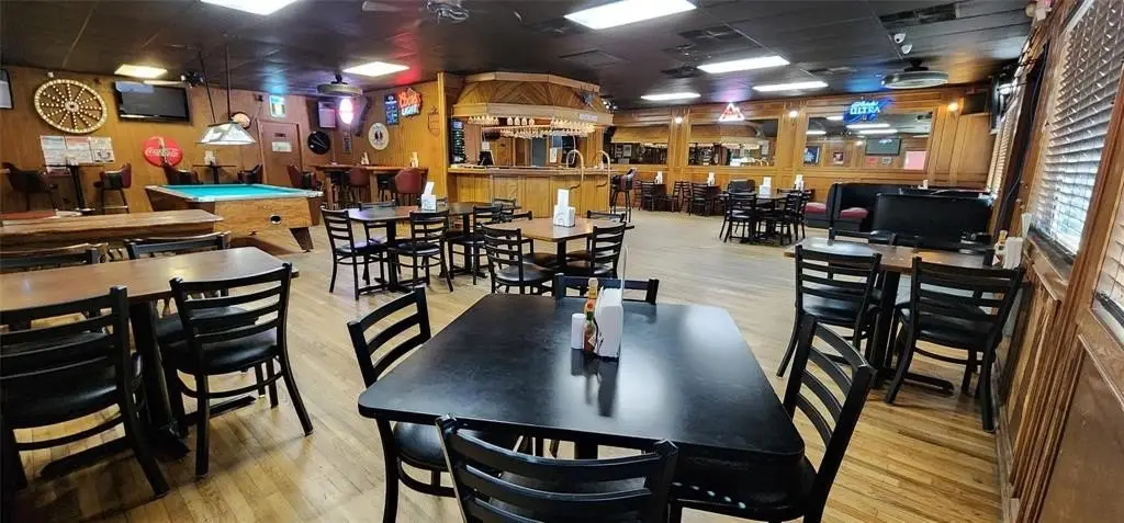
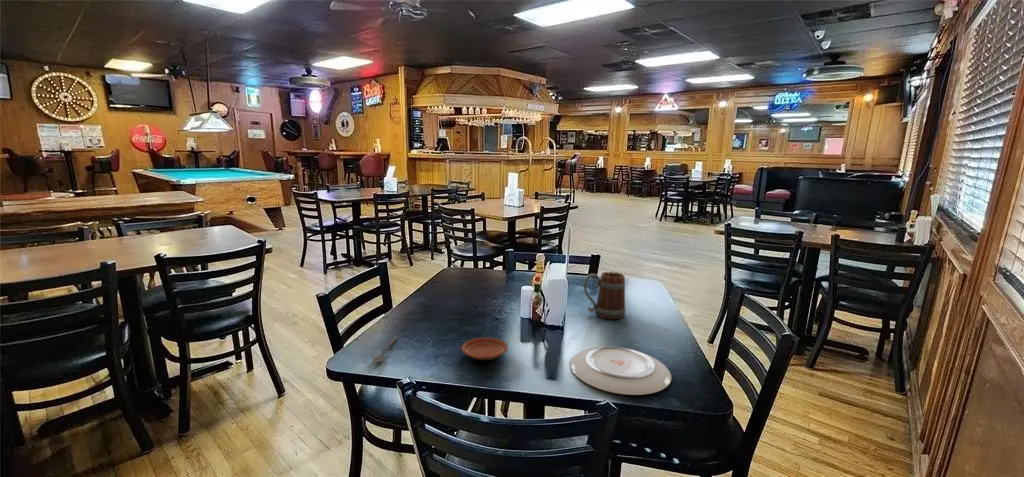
+ spoon [371,336,399,363]
+ plate [569,346,672,396]
+ plate [461,337,509,361]
+ beer mug [583,271,627,320]
